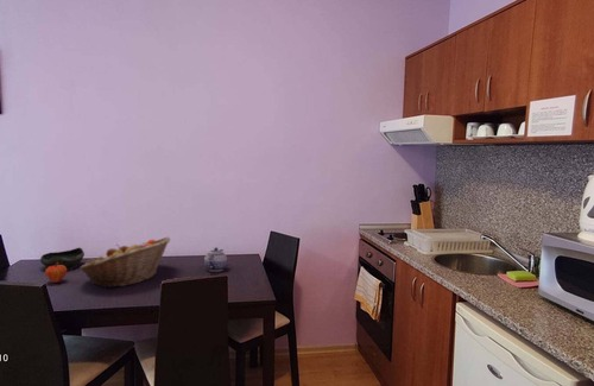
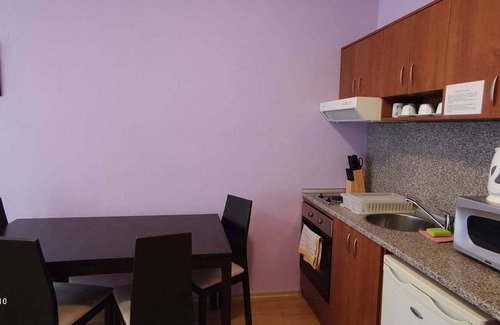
- fruit [44,262,68,284]
- fruit basket [78,236,171,289]
- teapot [203,247,228,273]
- bowl [39,247,86,271]
